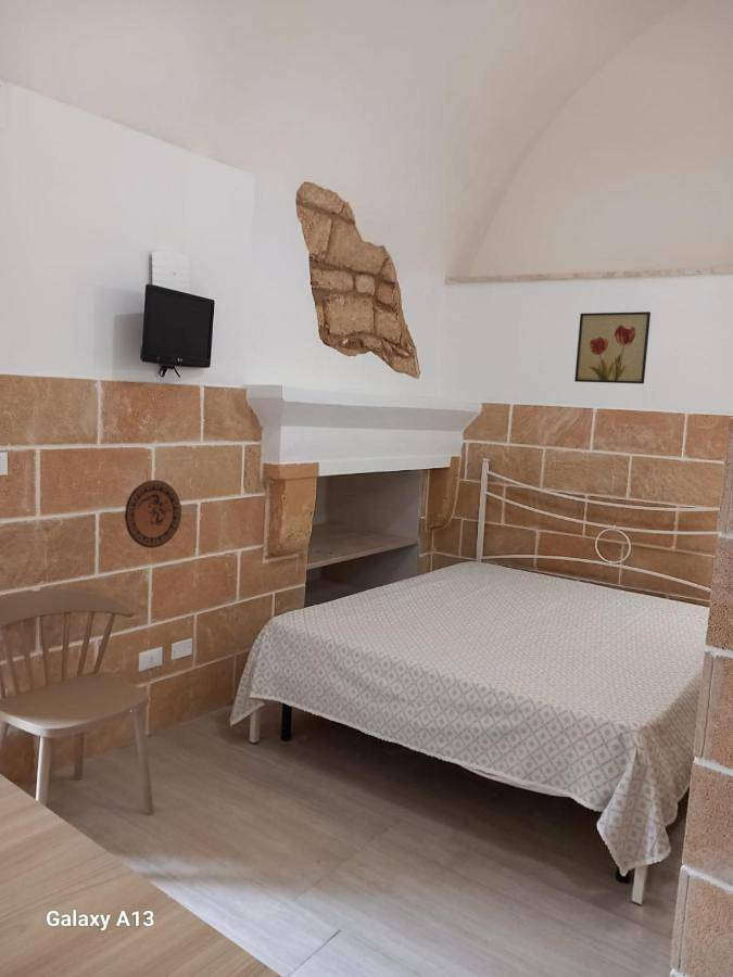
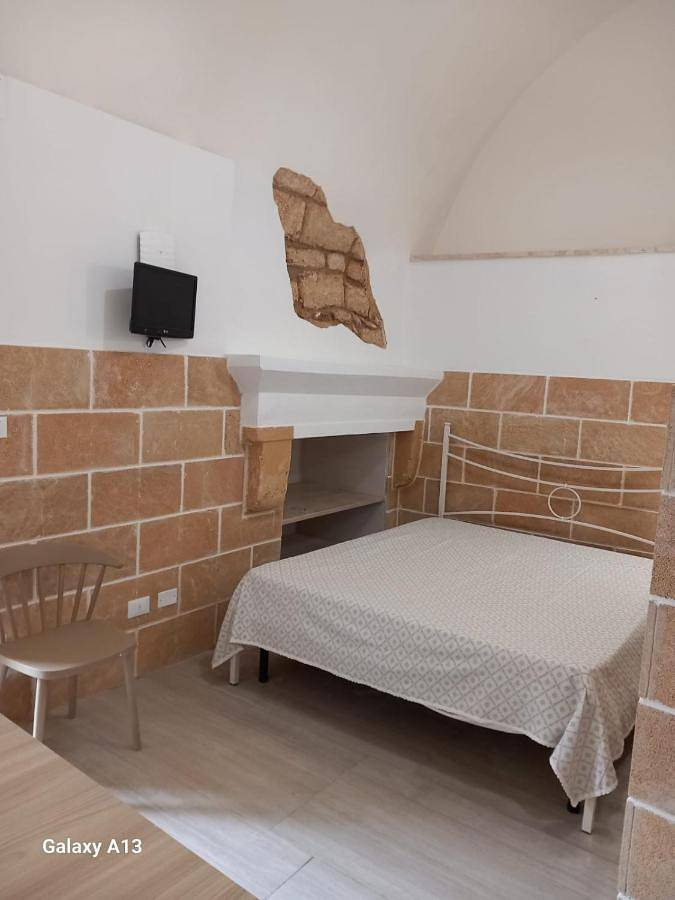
- wall art [573,310,652,385]
- decorative plate [124,479,182,549]
